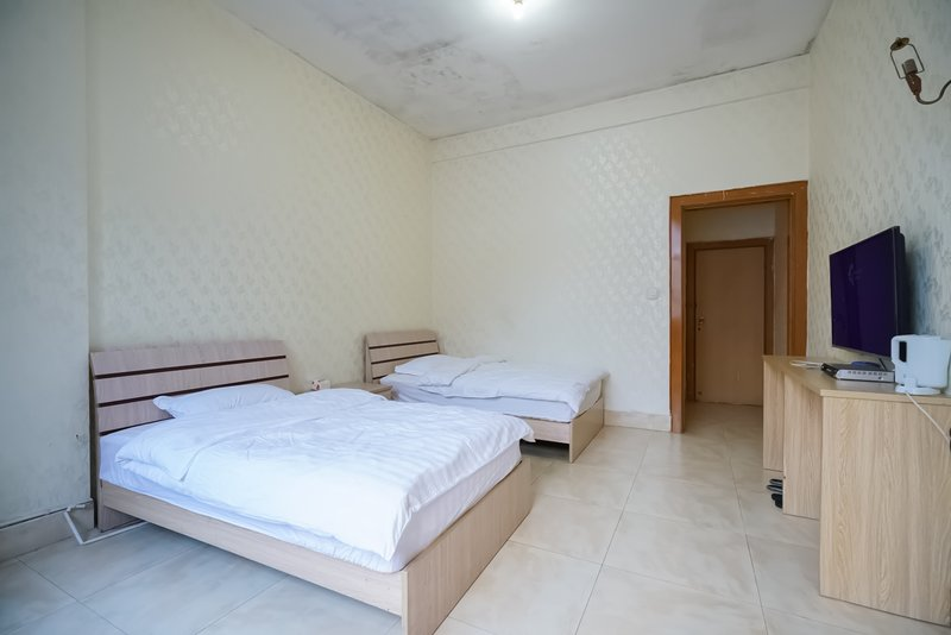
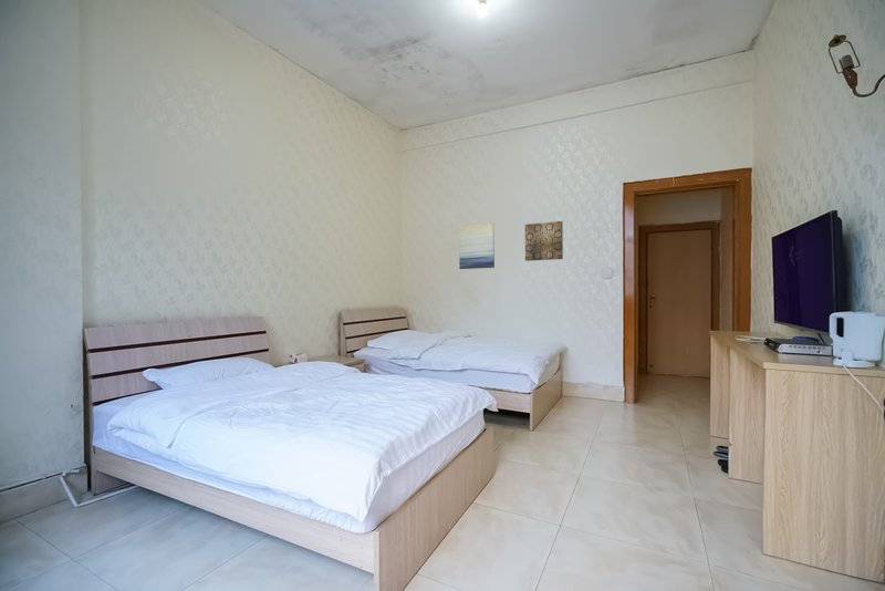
+ wall art [524,220,564,262]
+ wall art [458,222,496,270]
